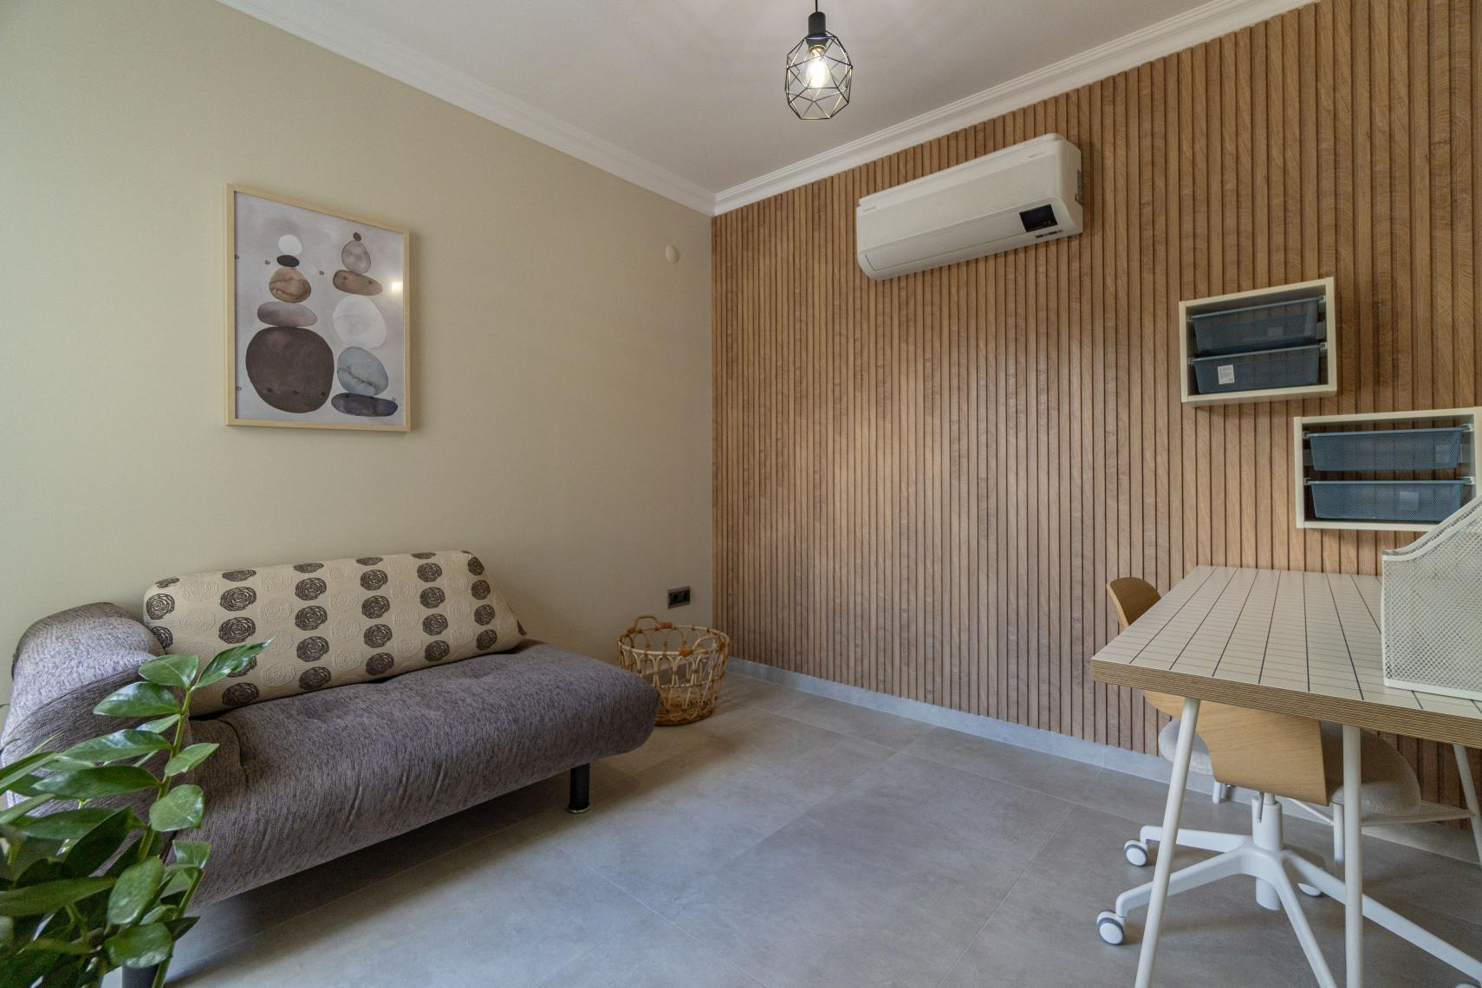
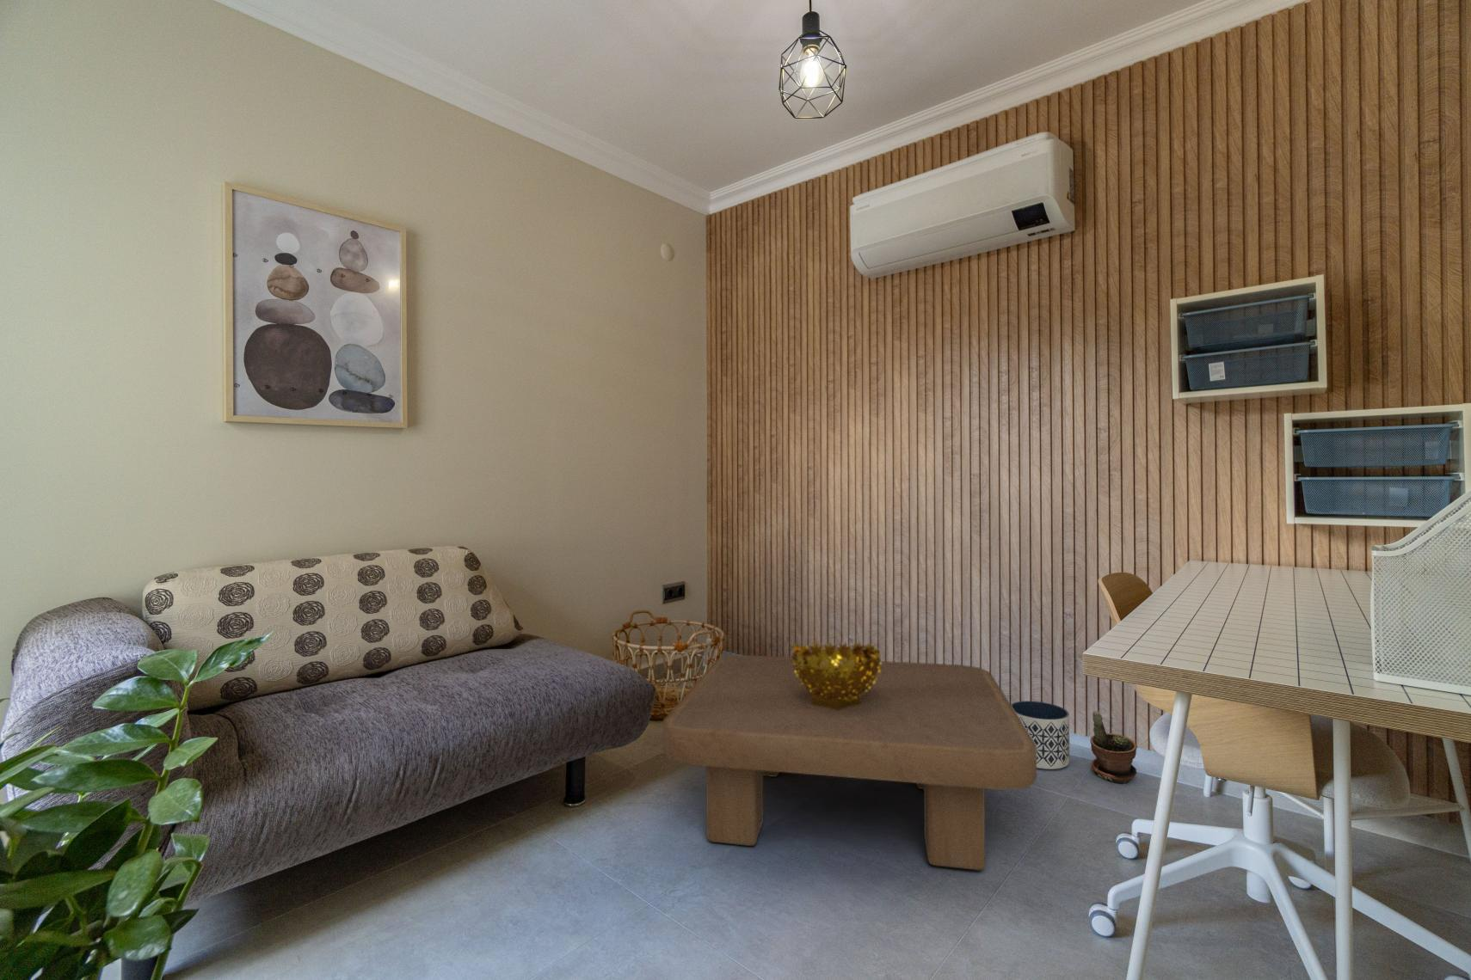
+ potted plant [1089,710,1137,784]
+ decorative bowl [790,640,882,710]
+ coffee table [662,654,1038,871]
+ planter [1011,701,1070,770]
